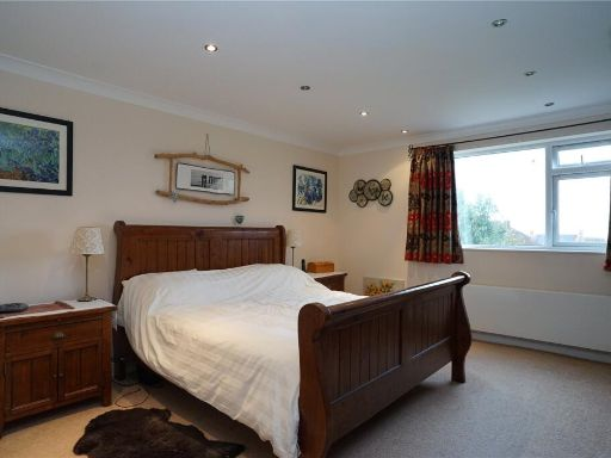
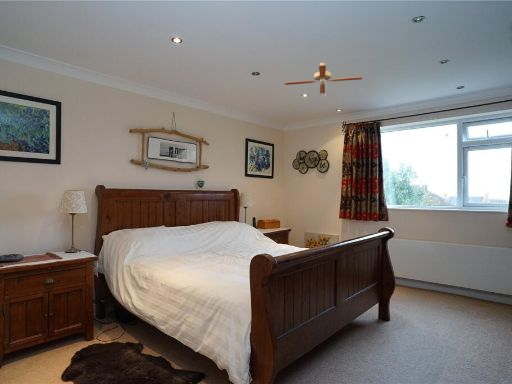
+ ceiling fan [283,62,363,98]
